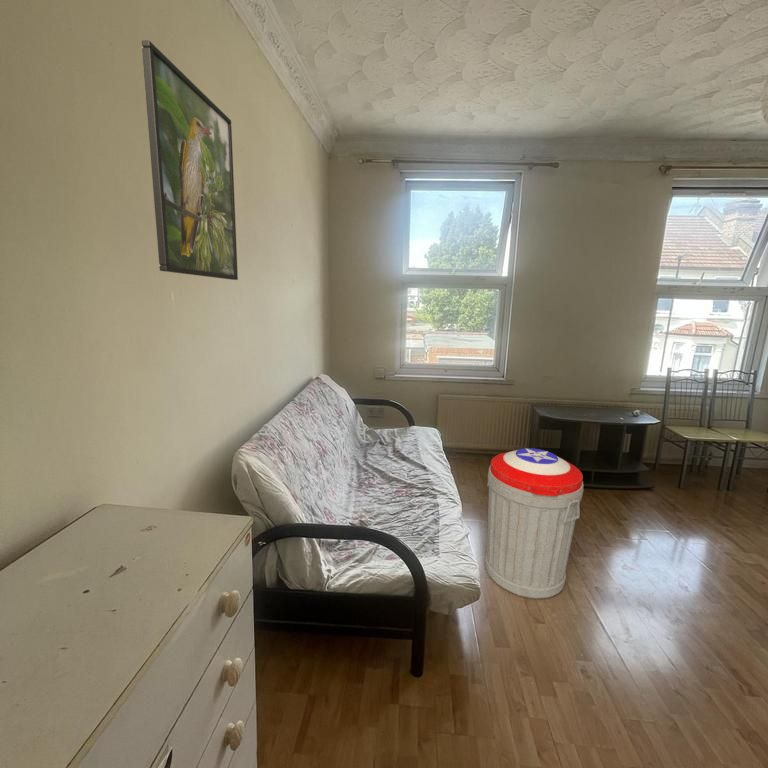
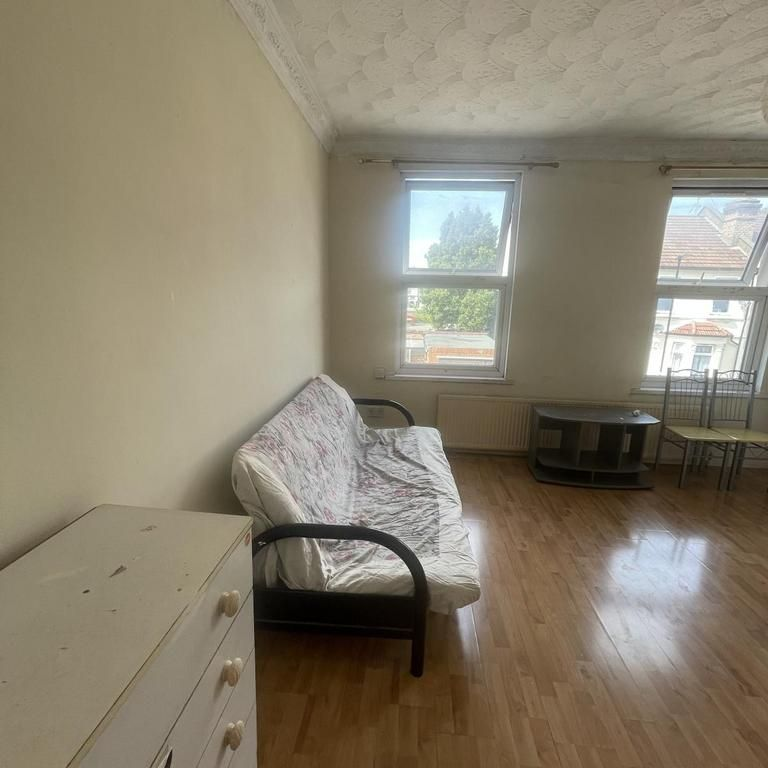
- trash can [484,447,585,600]
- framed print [140,40,239,281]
